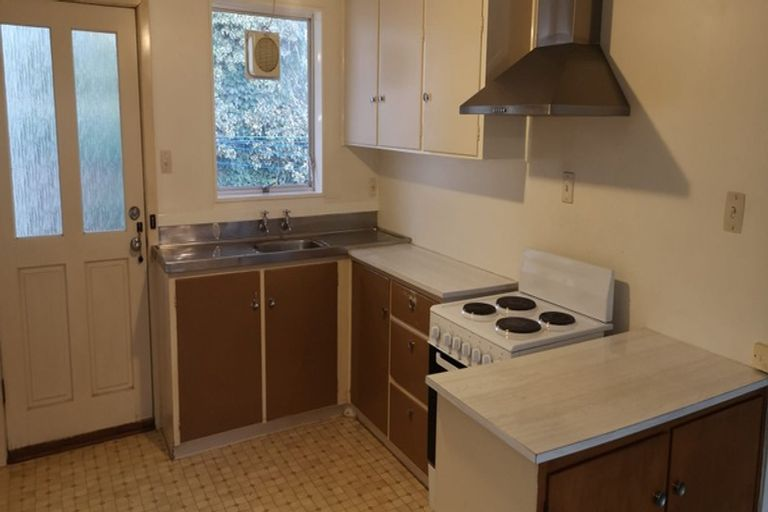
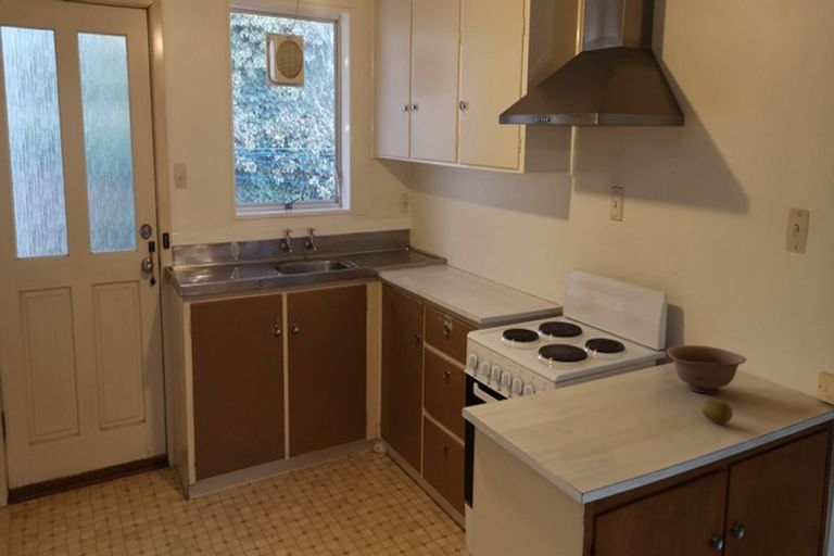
+ fruit [700,397,734,425]
+ bowl [666,344,747,394]
